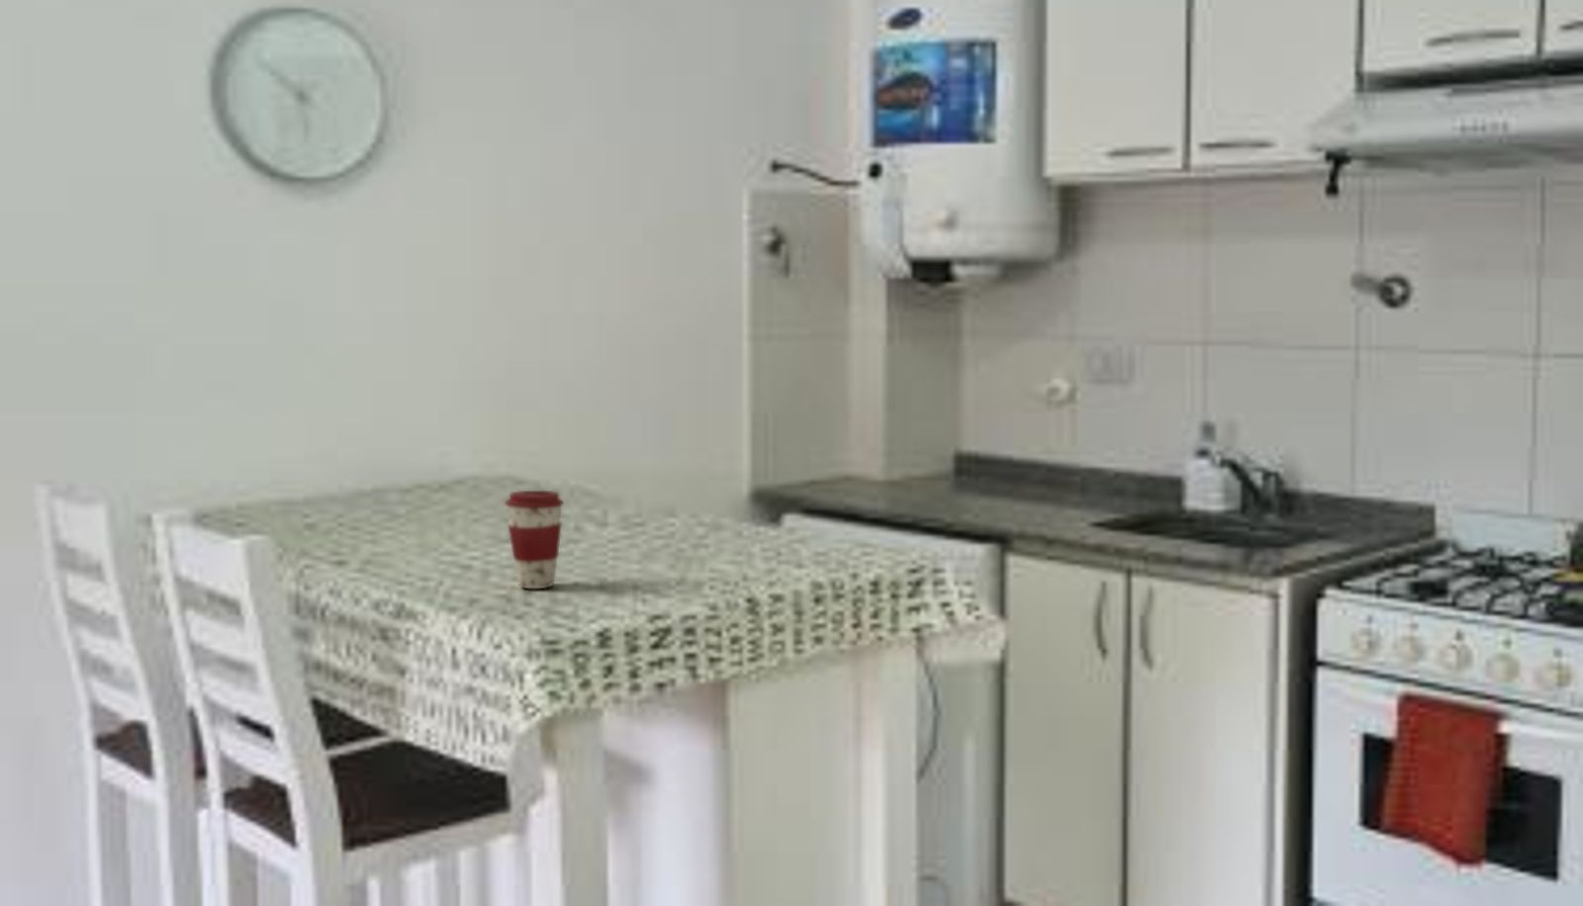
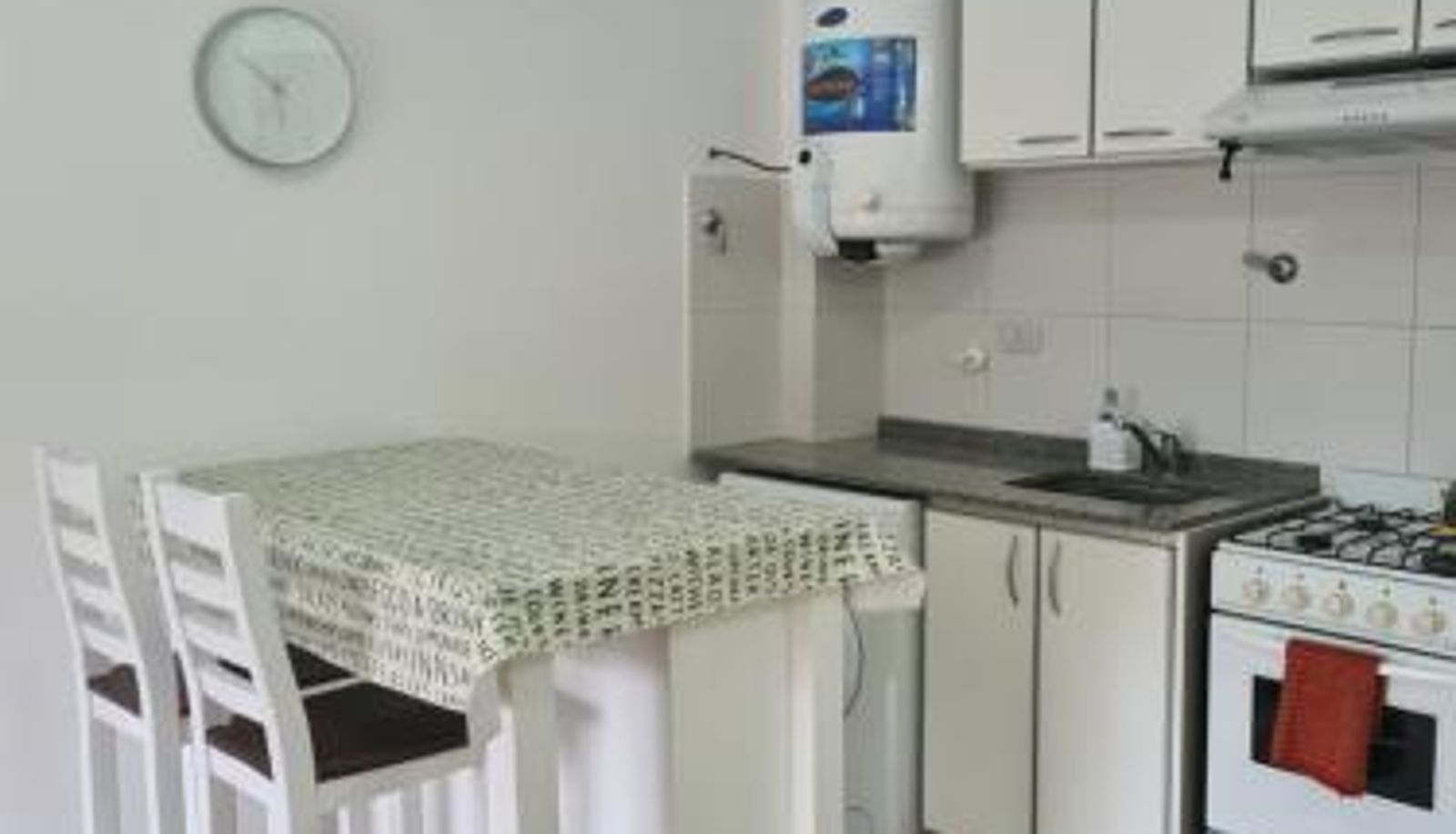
- coffee cup [503,490,565,590]
